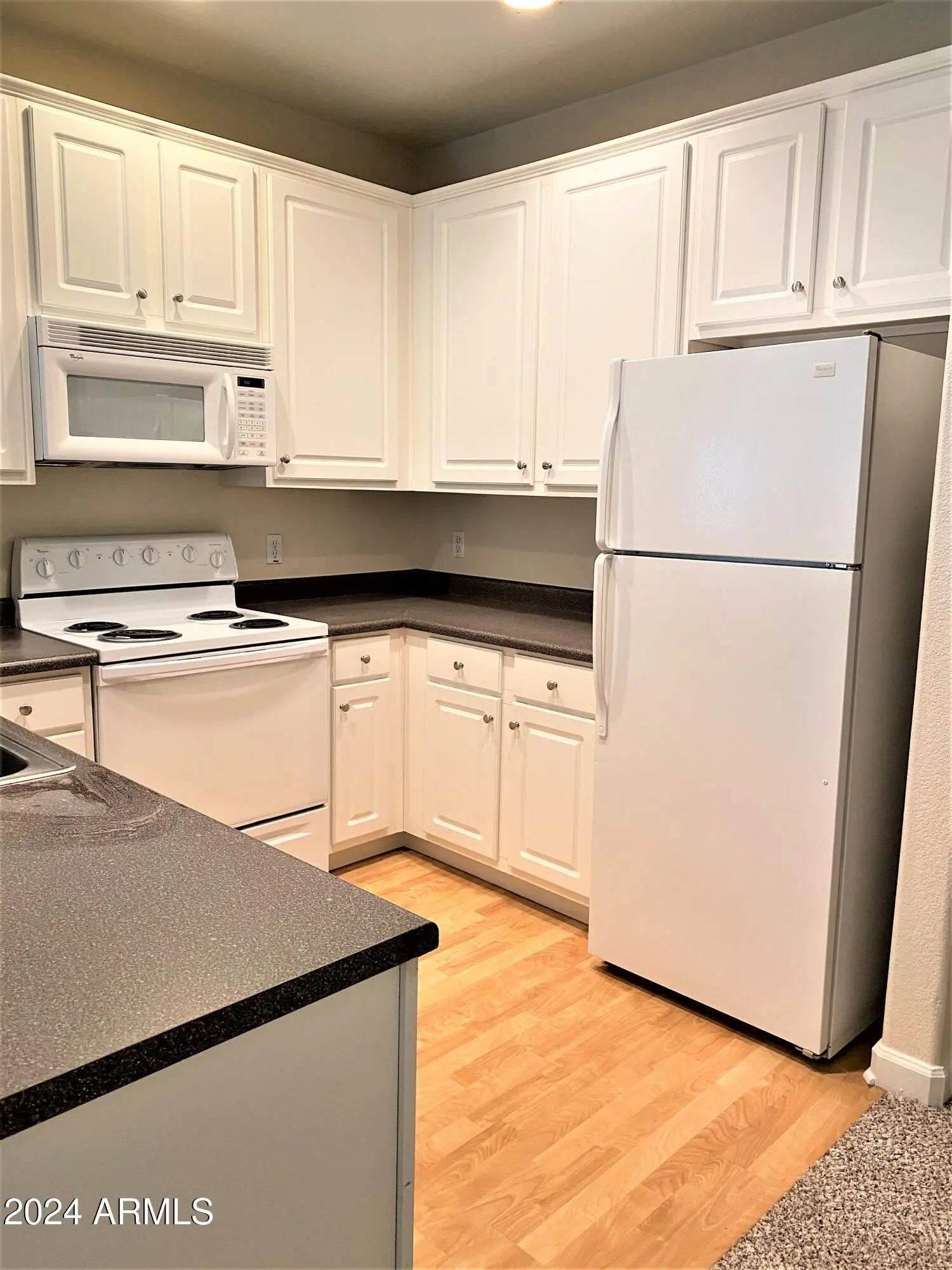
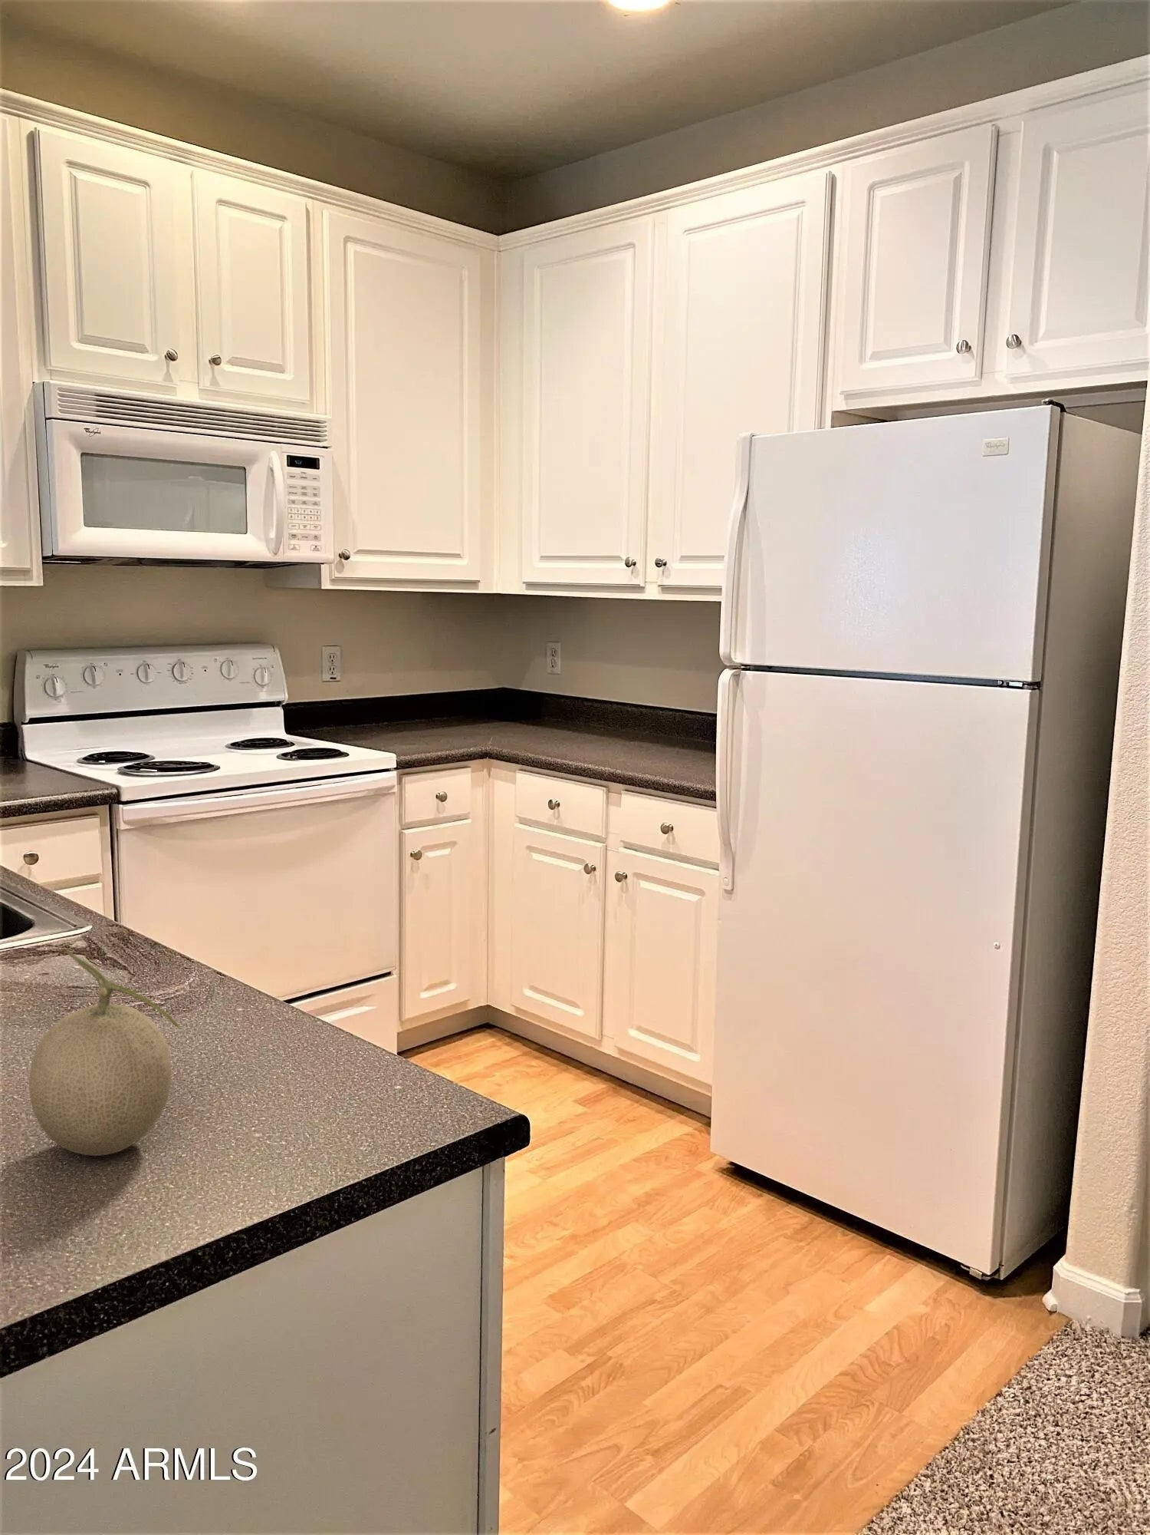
+ fruit [28,949,180,1157]
